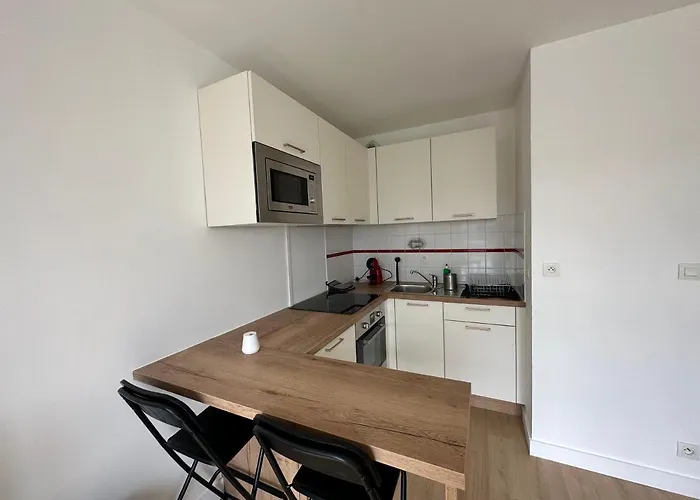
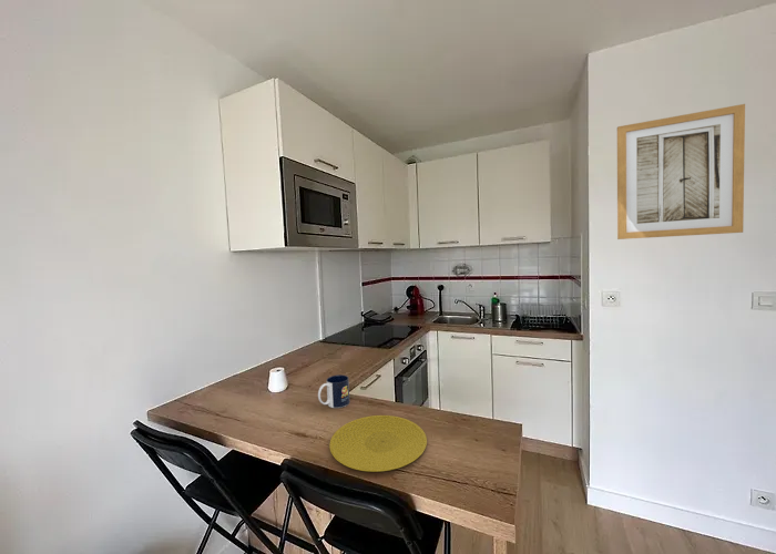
+ mug [317,373,351,409]
+ plate [328,414,428,473]
+ wall art [616,103,746,240]
